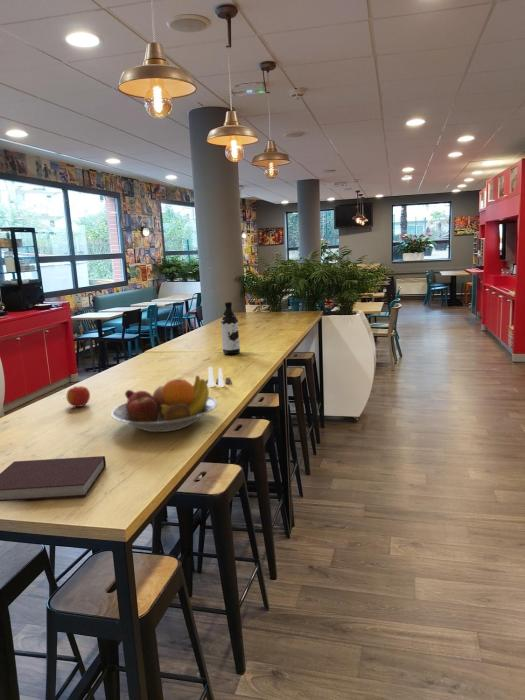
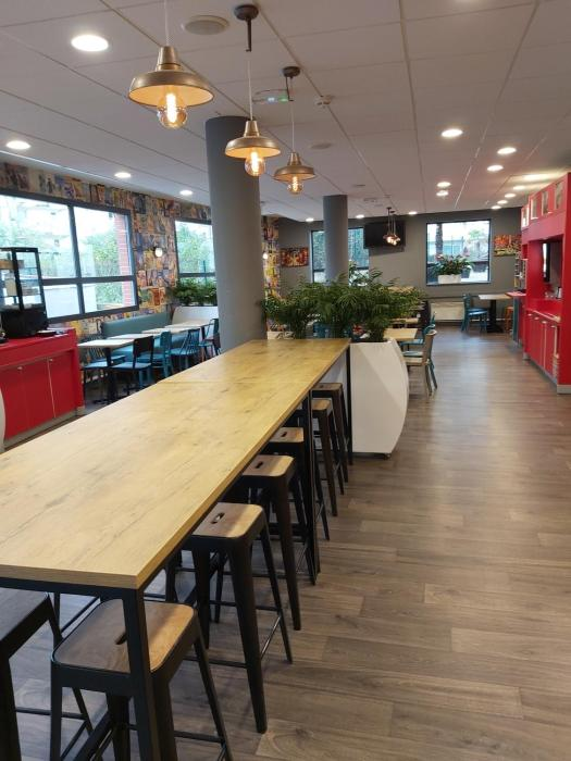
- fruit bowl [110,375,218,433]
- notebook [0,455,107,502]
- apple [66,385,91,408]
- water bottle [220,301,241,355]
- salt and pepper shaker set [205,366,233,387]
